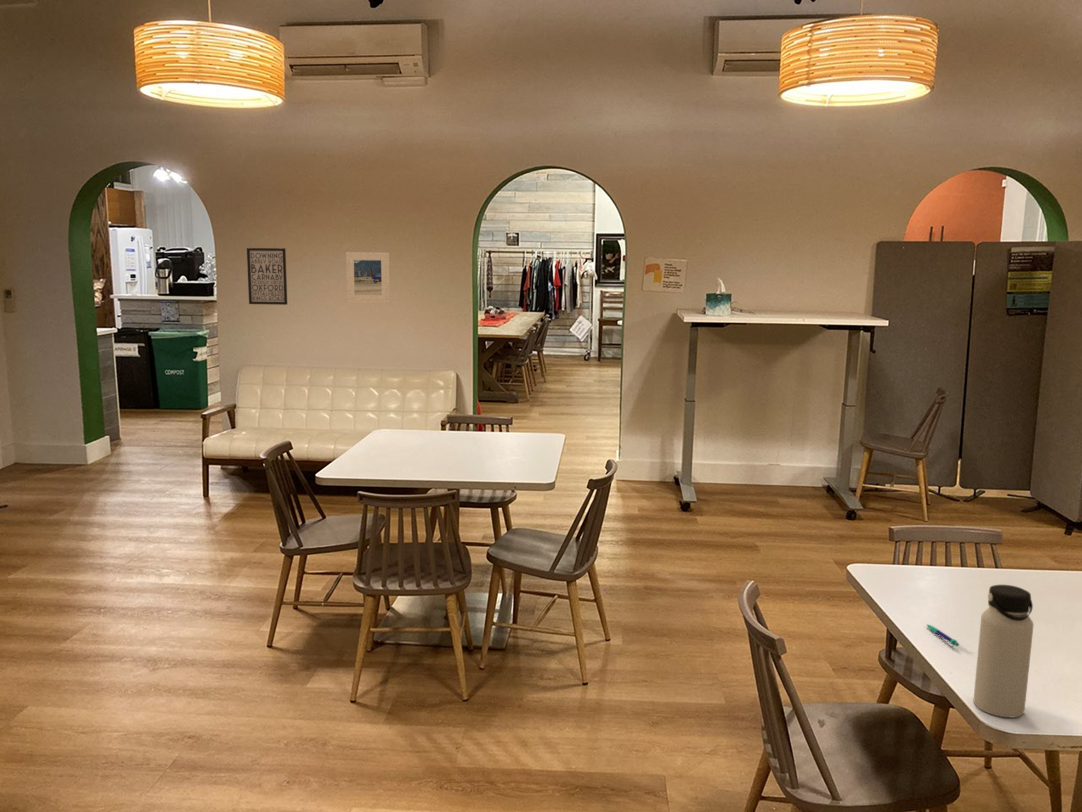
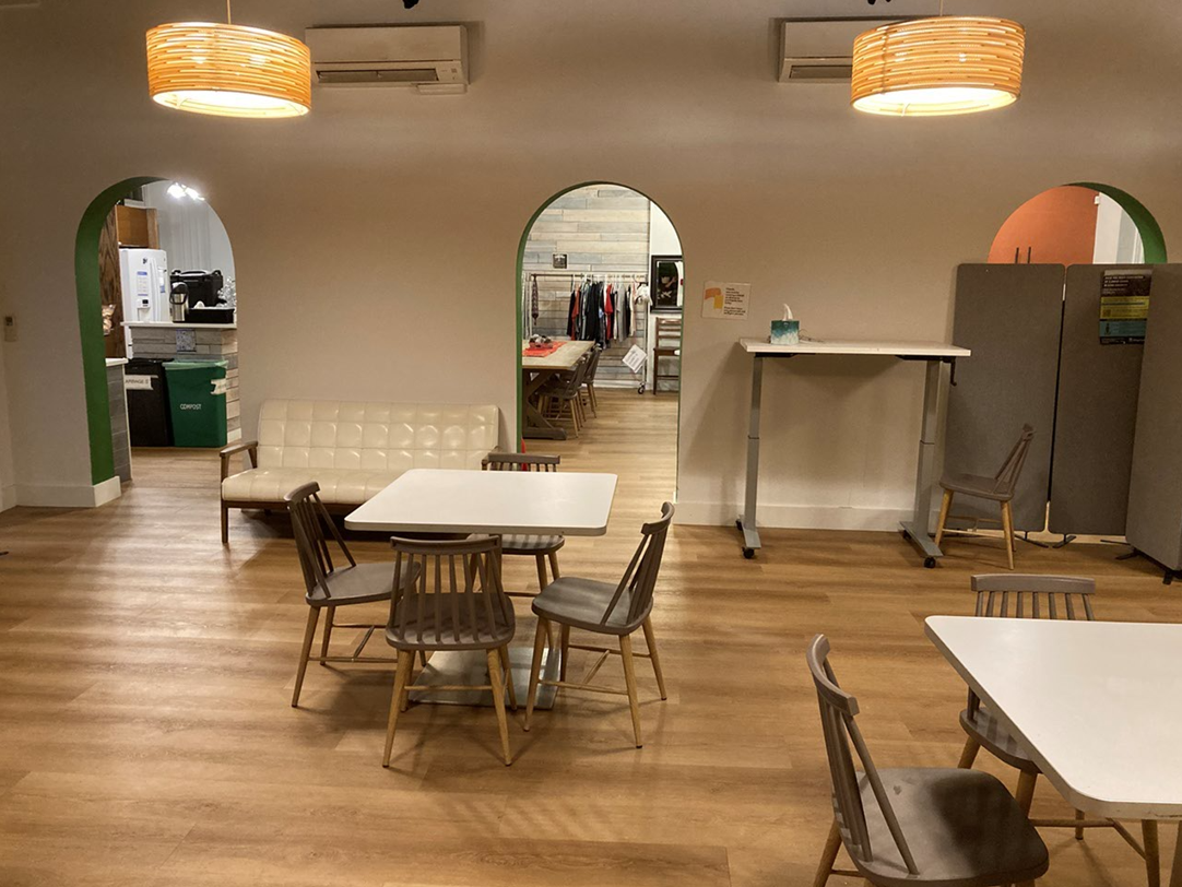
- water bottle [973,584,1035,718]
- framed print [345,251,391,304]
- wall art [246,247,288,306]
- pen [925,623,960,647]
